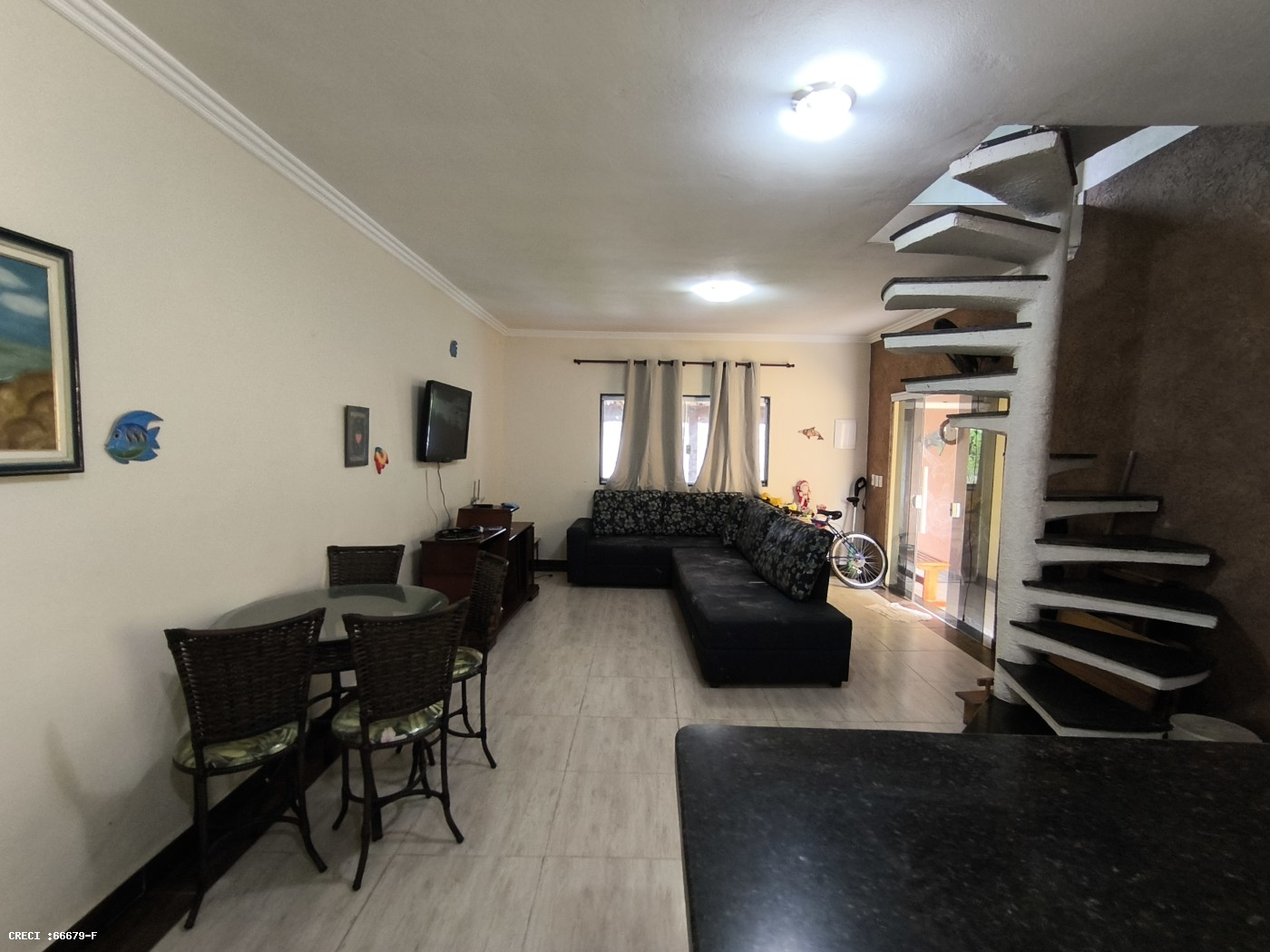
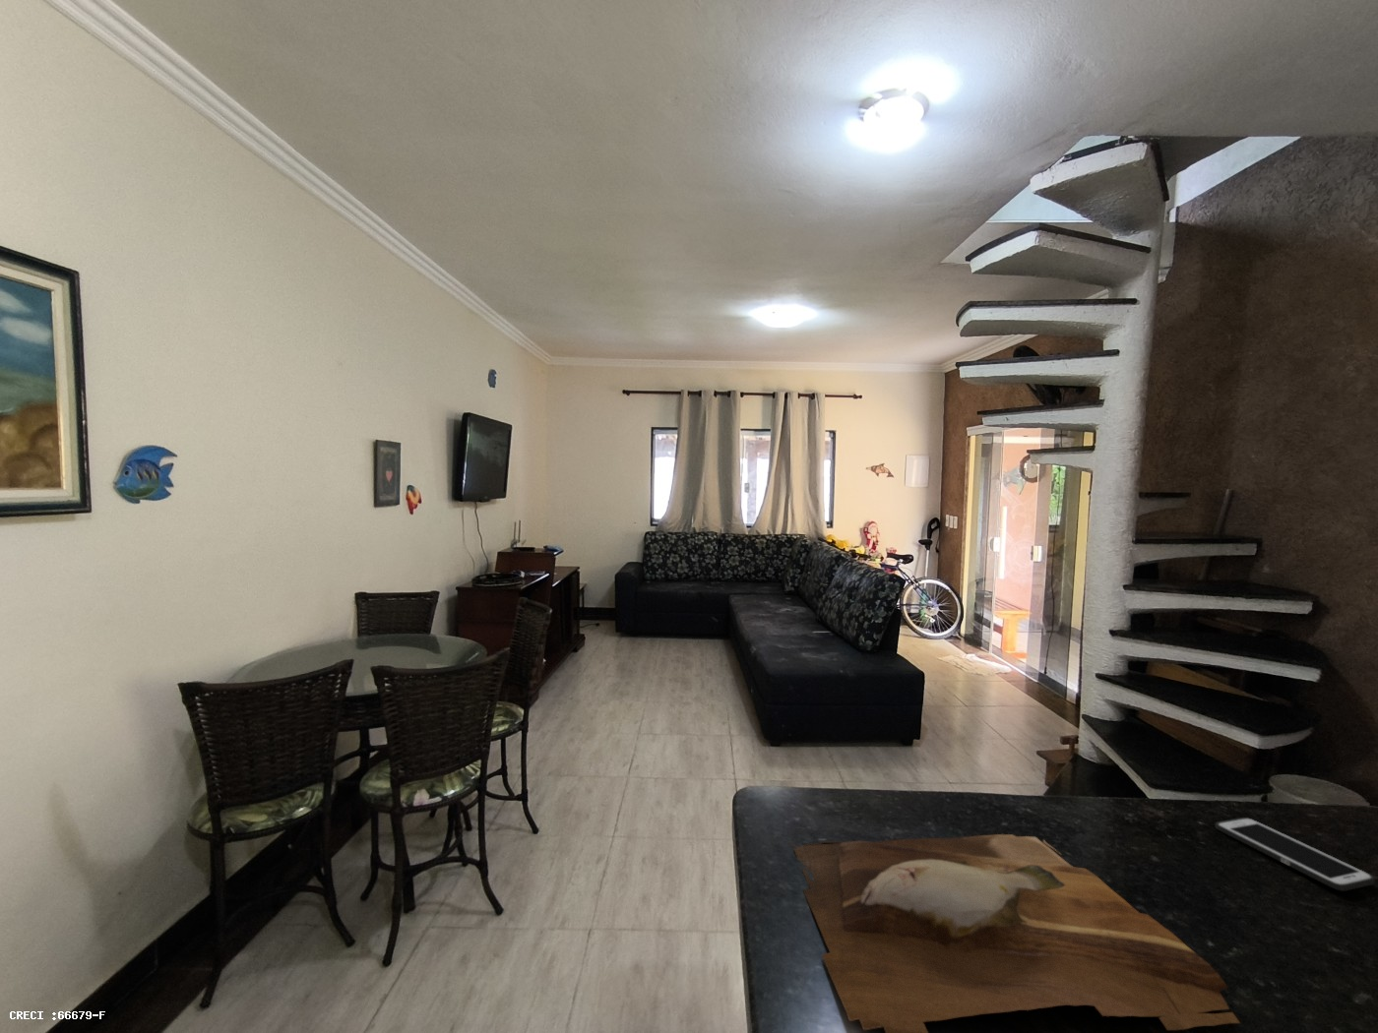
+ cell phone [1214,817,1376,892]
+ cutting board [790,833,1241,1033]
